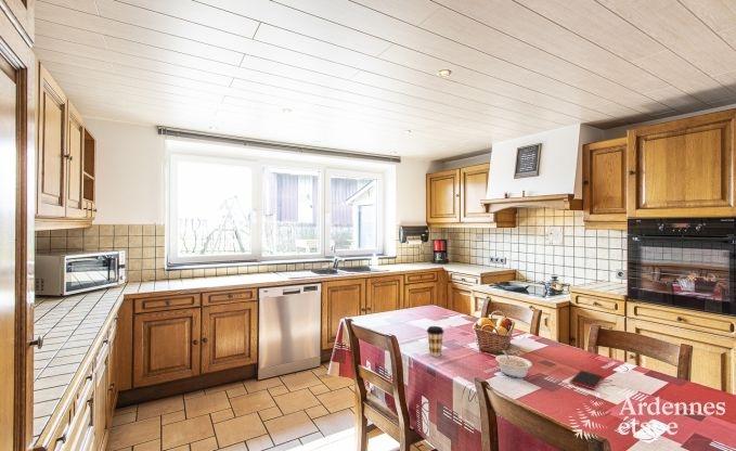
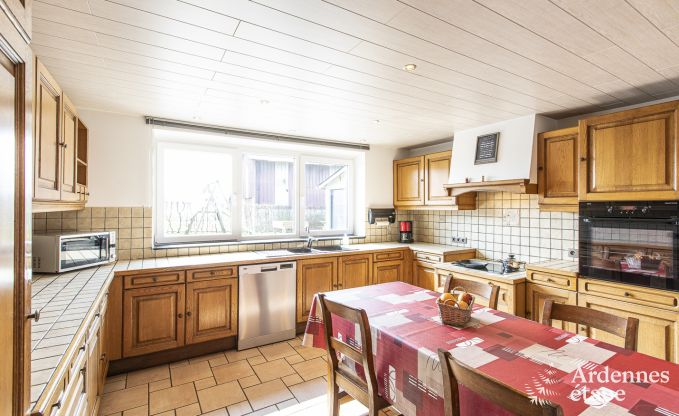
- coffee cup [426,325,446,358]
- smartphone [568,370,605,390]
- legume [494,349,533,378]
